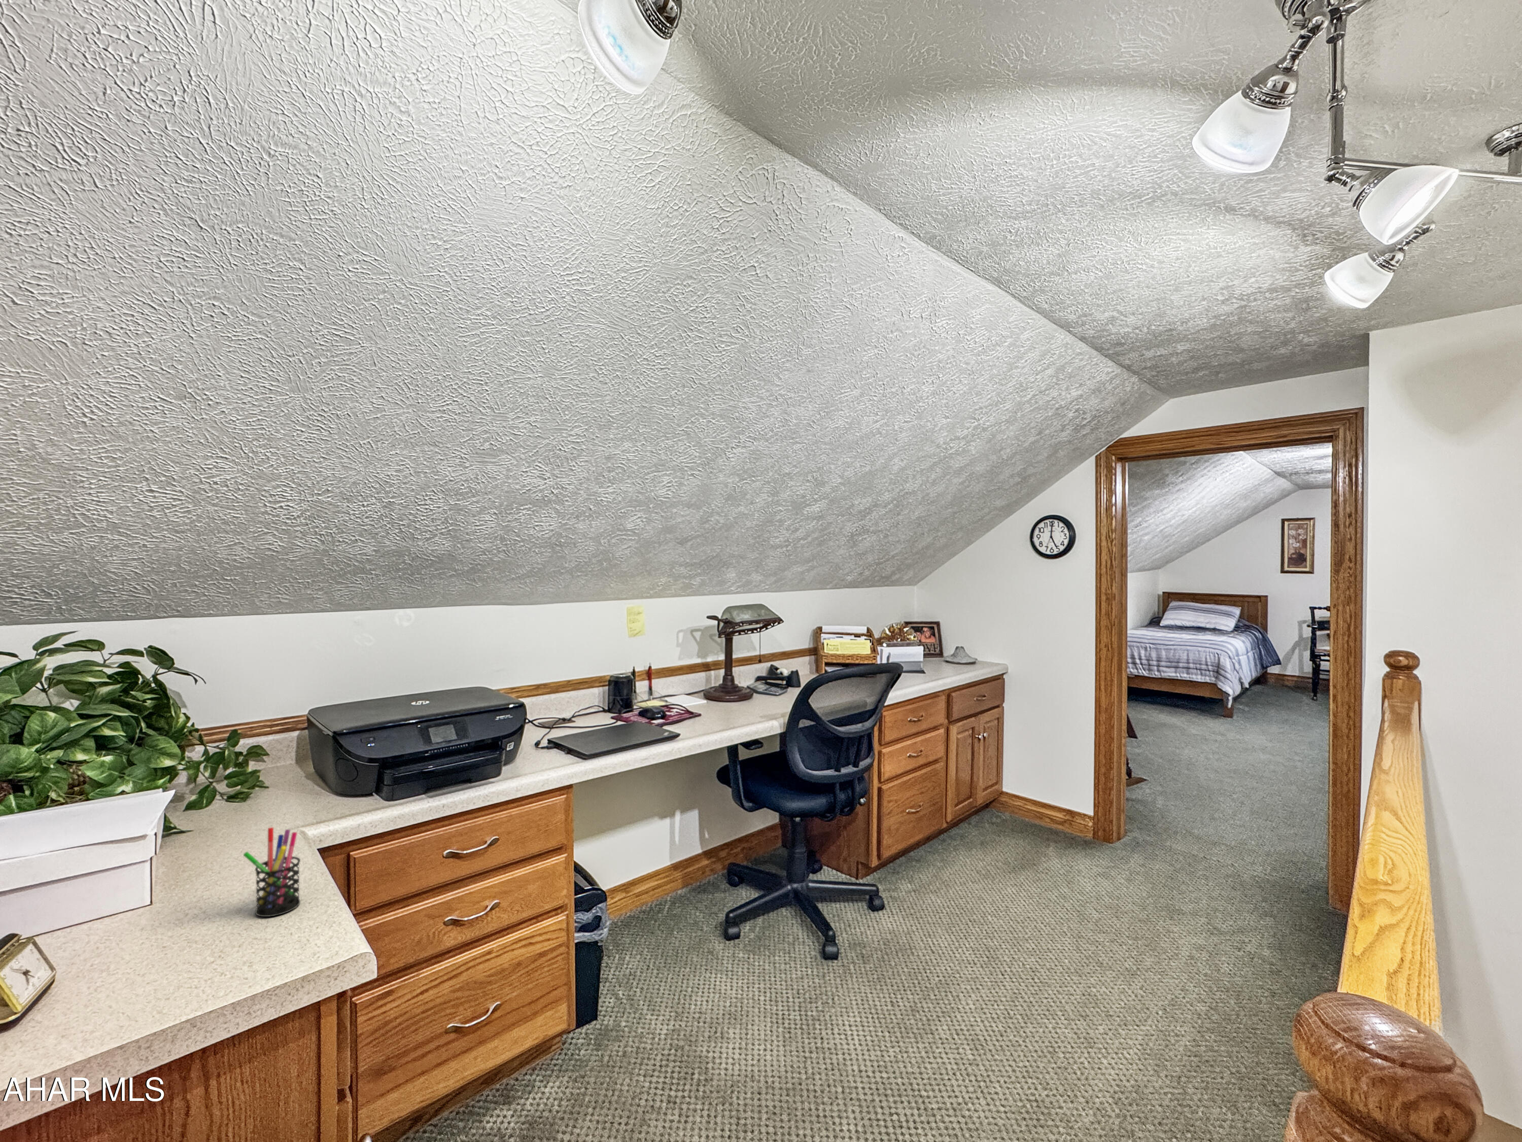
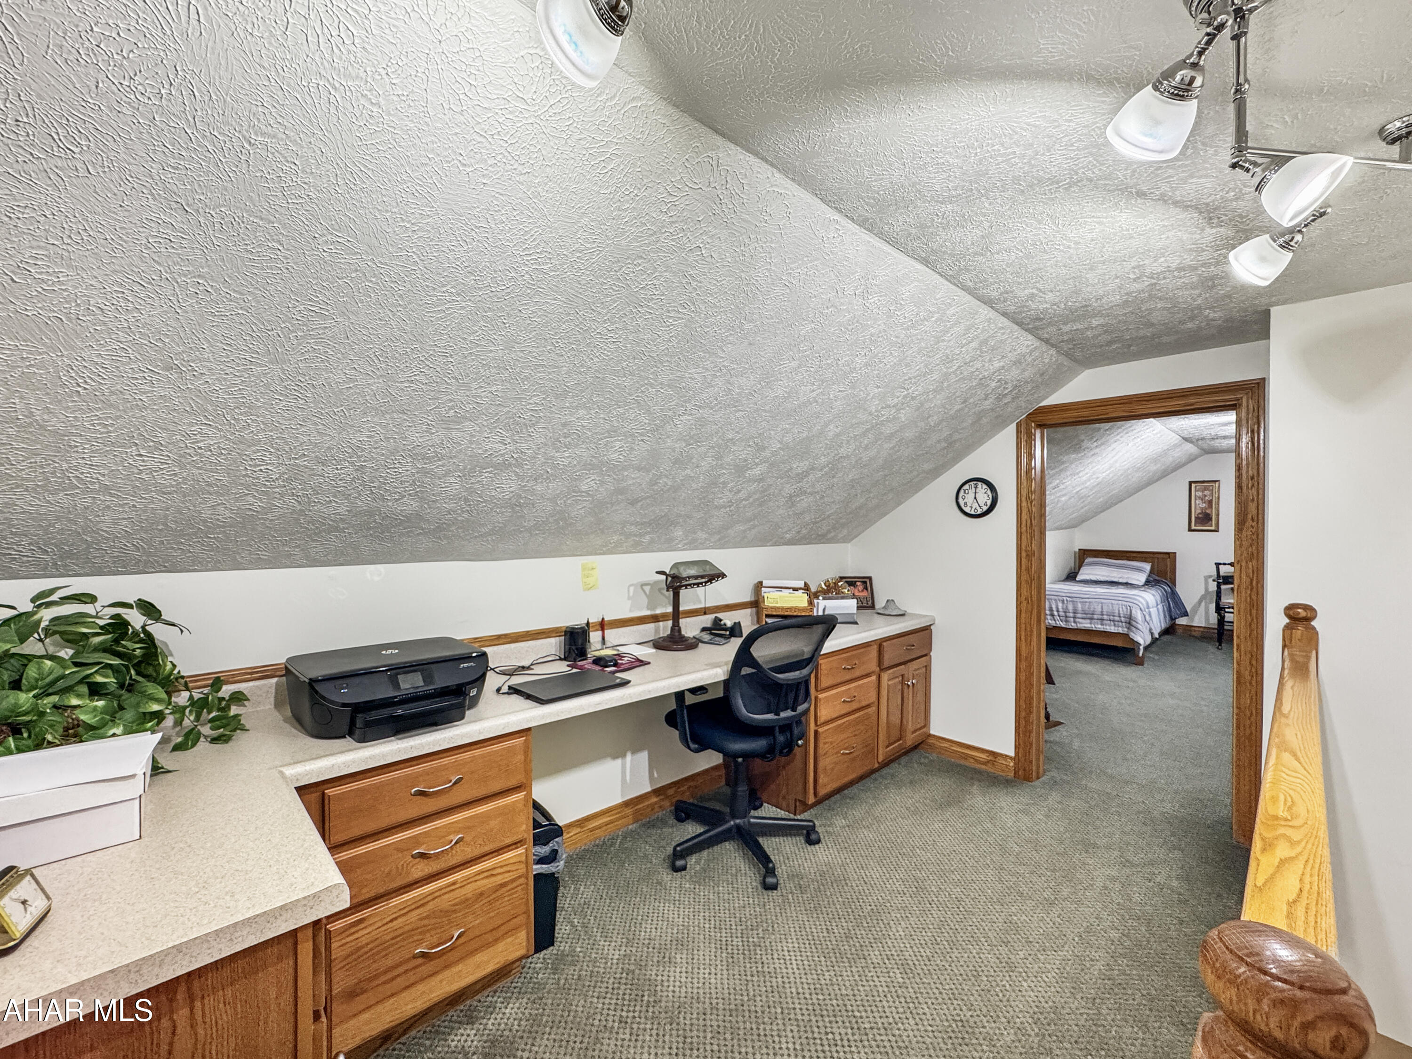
- pen holder [242,827,301,918]
